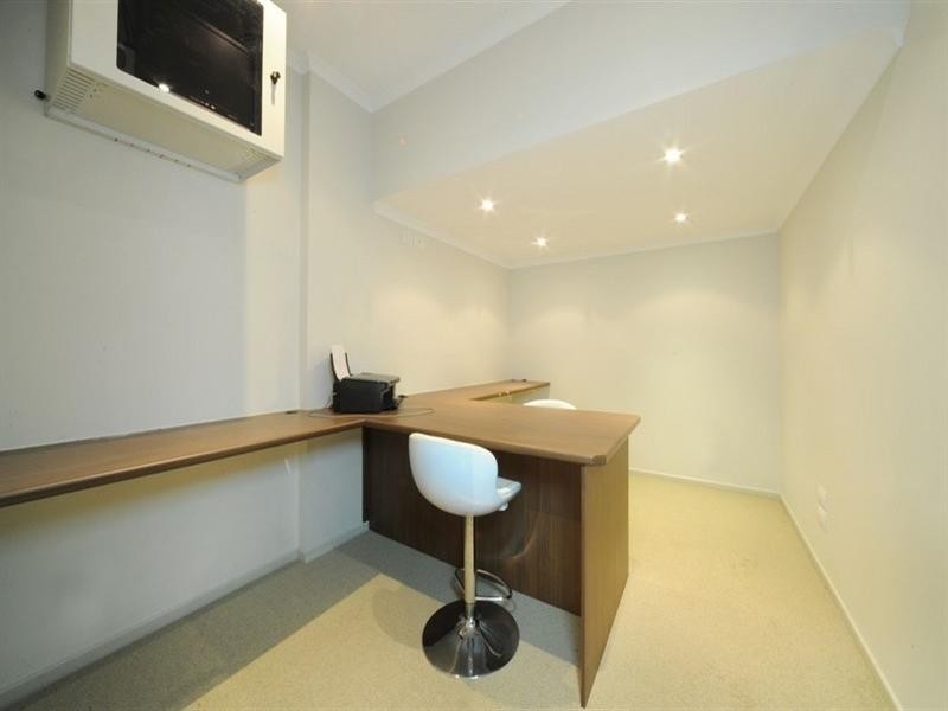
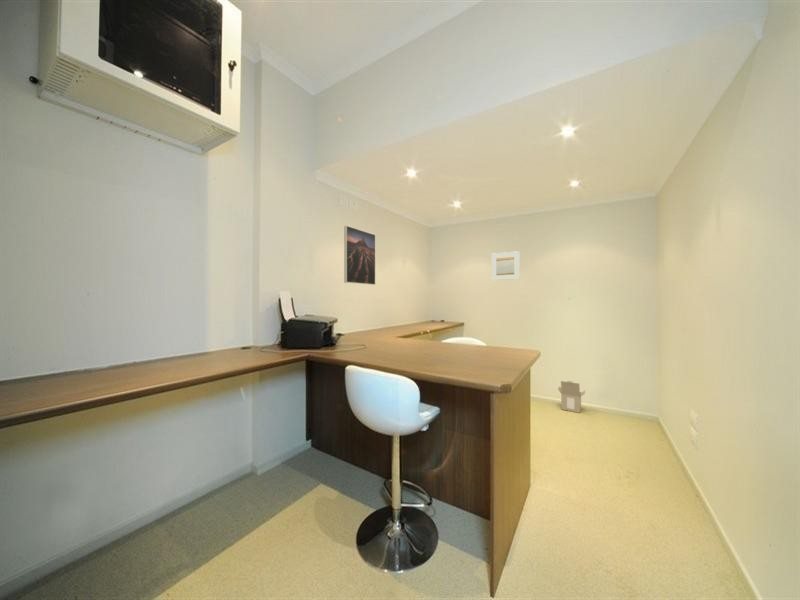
+ cardboard box [557,380,586,414]
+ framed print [490,250,521,281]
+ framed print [343,225,377,286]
